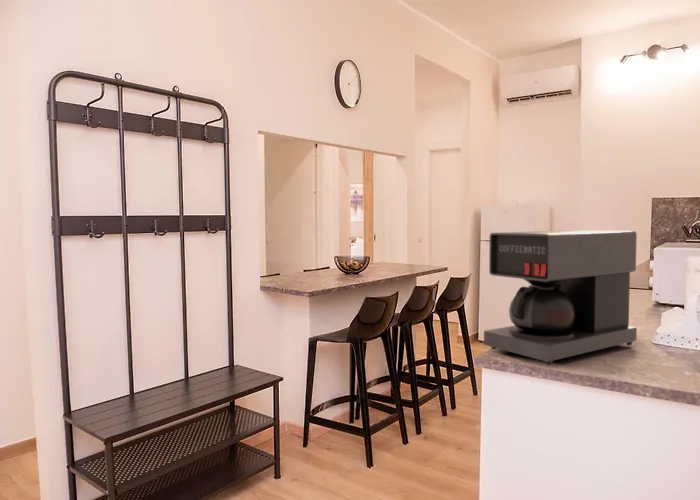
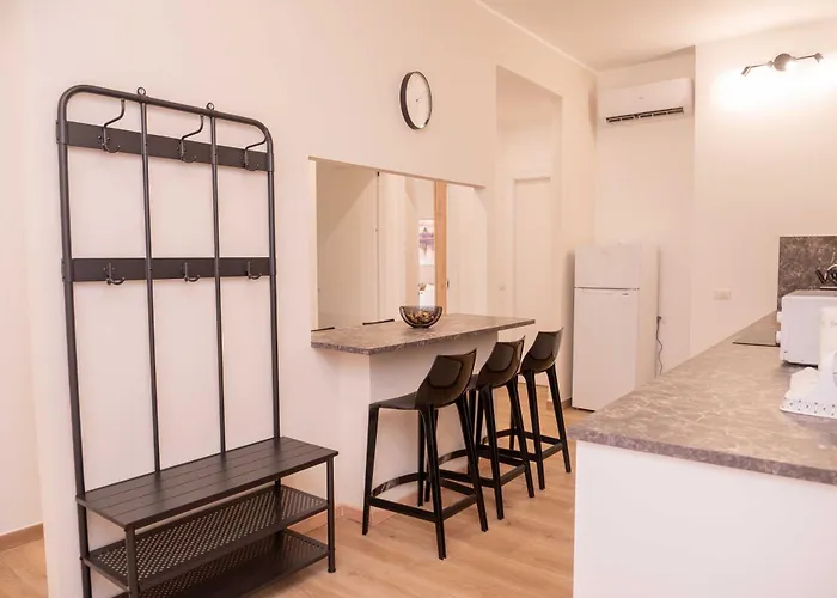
- coffee maker [483,229,638,366]
